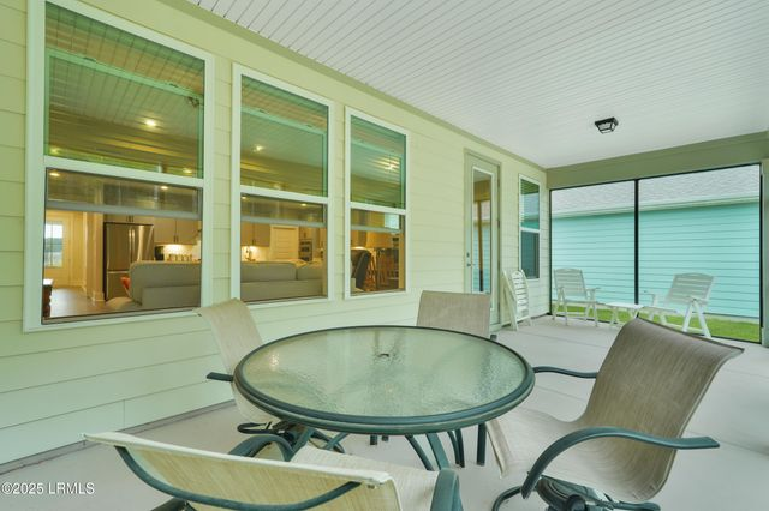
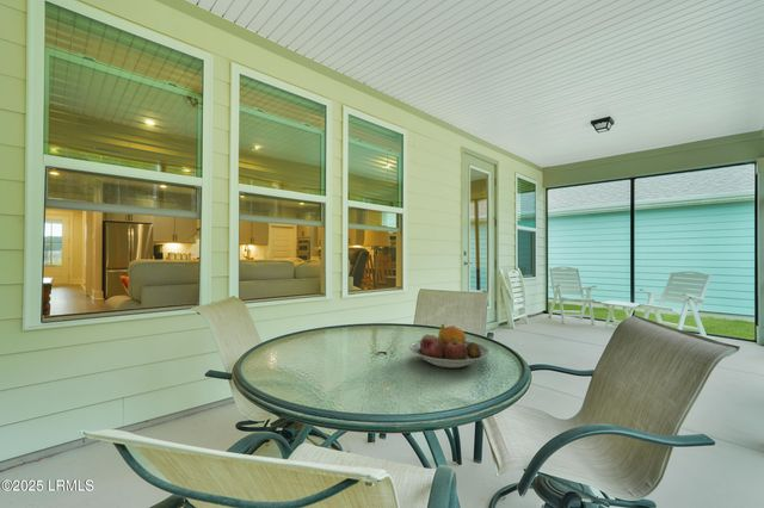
+ fruit bowl [408,323,491,368]
